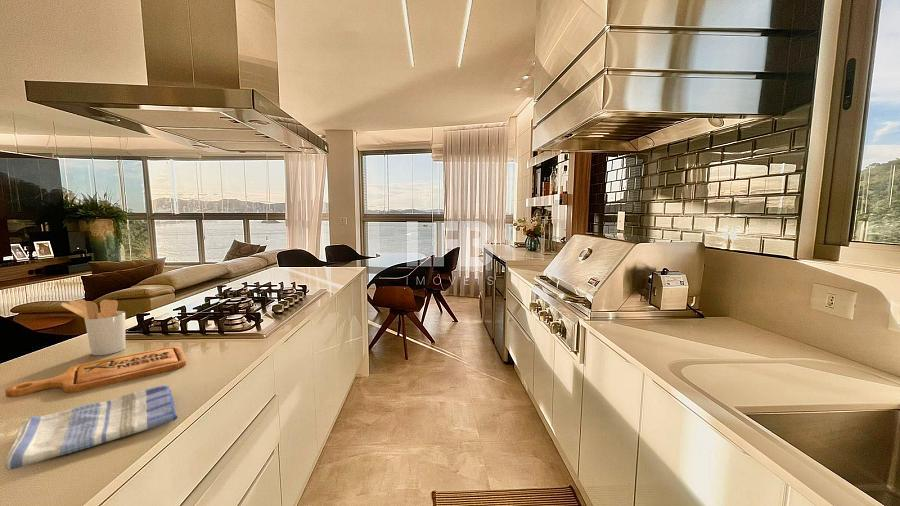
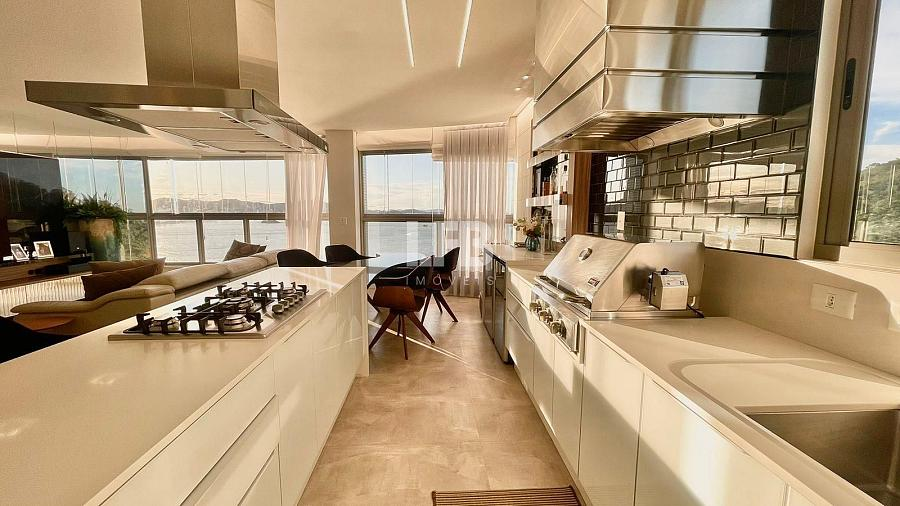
- cutting board [4,345,187,398]
- dish towel [4,384,179,471]
- utensil holder [60,298,127,356]
